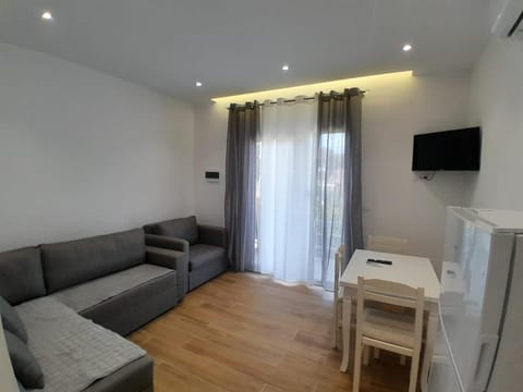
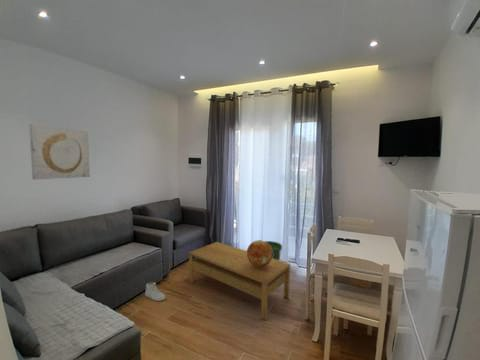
+ wall art [28,124,91,181]
+ decorative sphere [246,239,273,268]
+ coffee table [188,241,291,321]
+ sneaker [144,281,167,302]
+ bucket [260,239,283,261]
